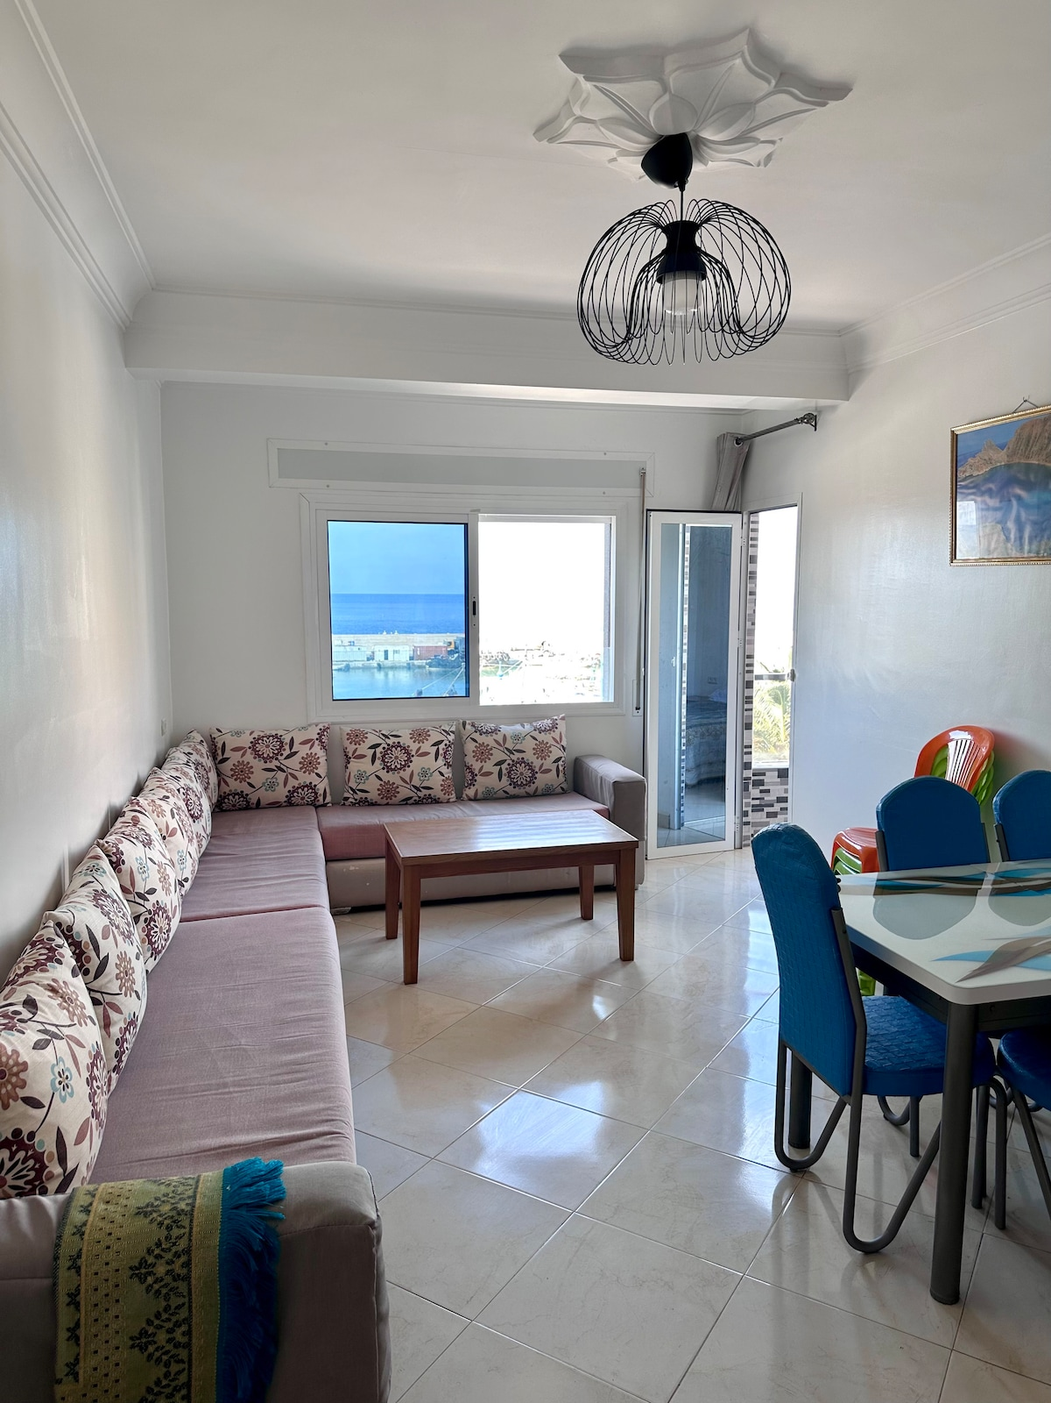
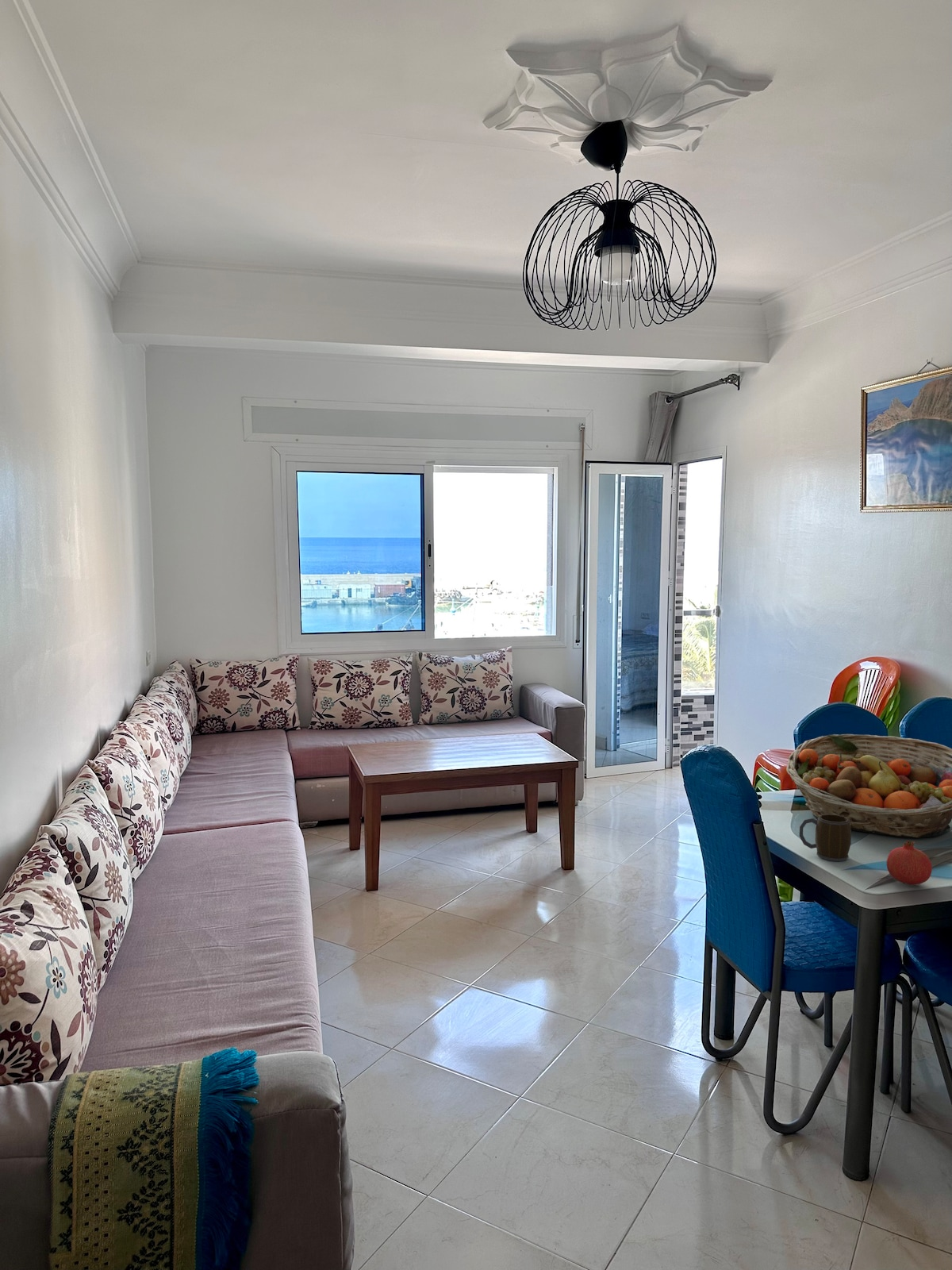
+ fruit [886,840,933,886]
+ fruit basket [785,733,952,838]
+ mug [799,814,852,862]
